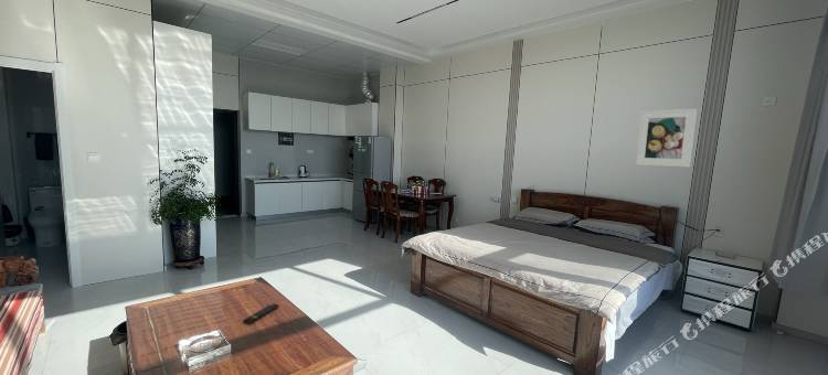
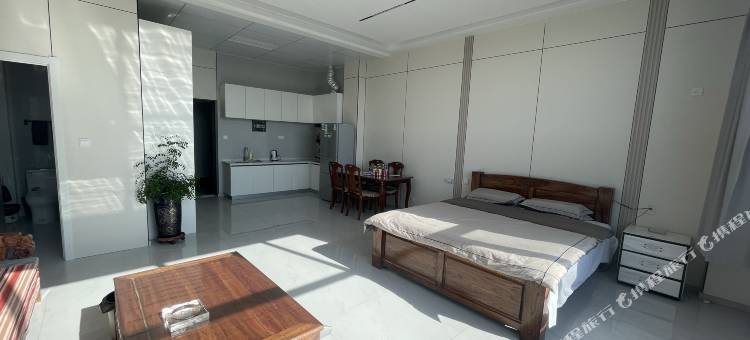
- remote control [242,302,280,325]
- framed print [635,108,698,168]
